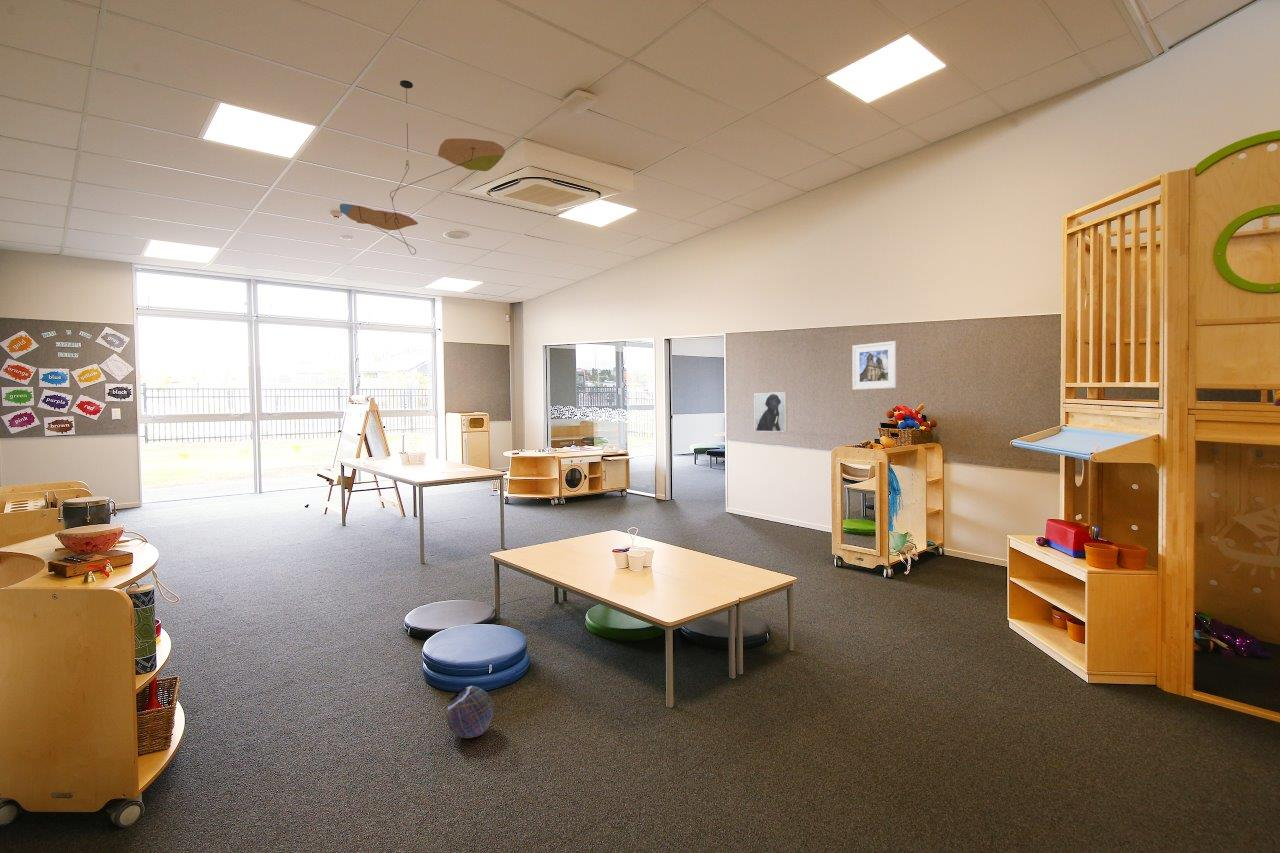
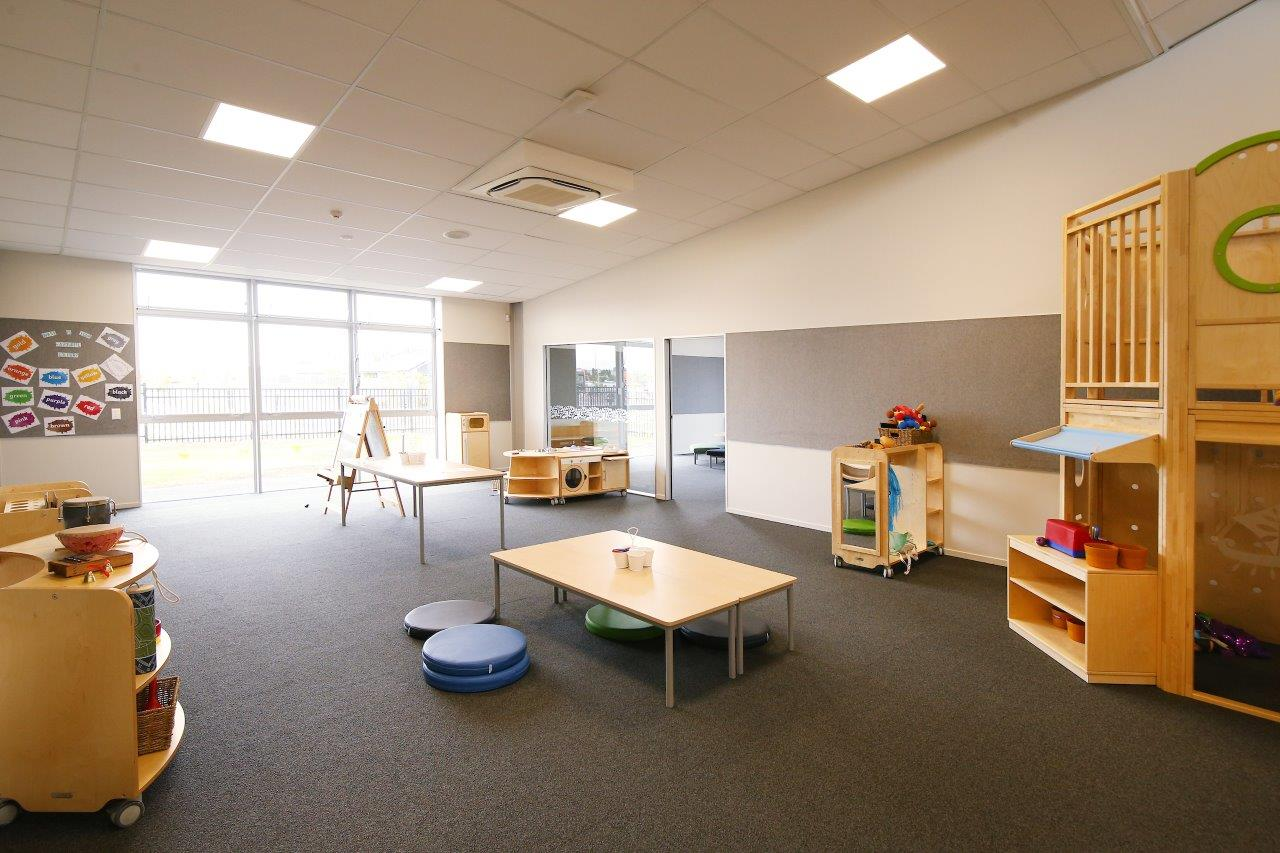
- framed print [851,340,897,391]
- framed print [753,391,788,433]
- ceiling mobile [339,79,506,256]
- decorative ball [445,685,494,739]
